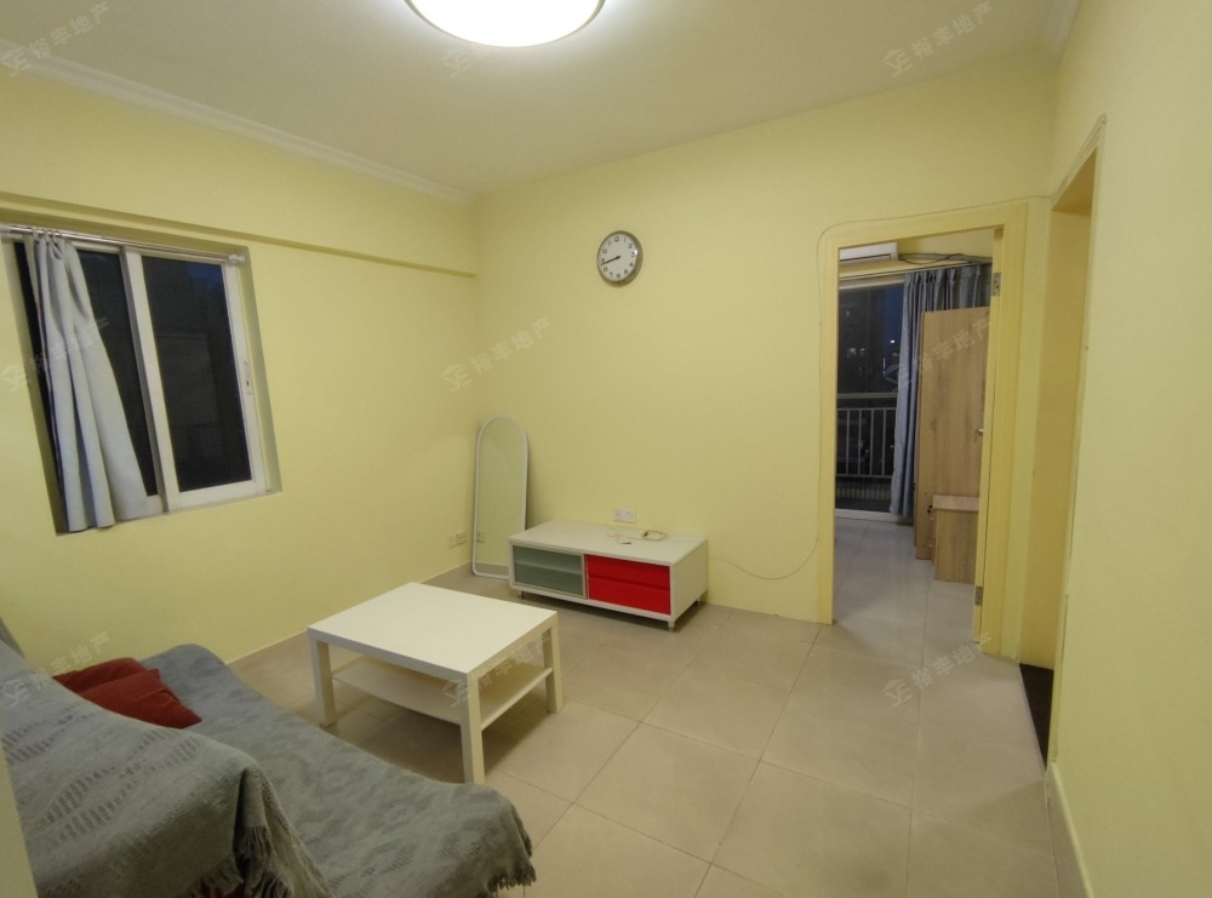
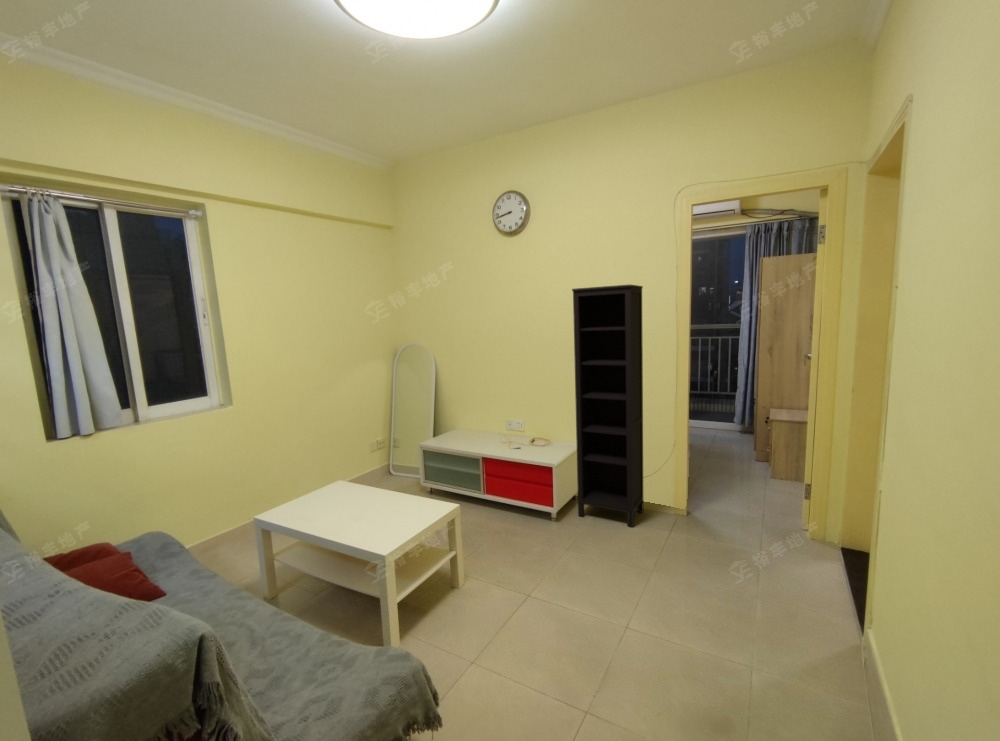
+ bookcase [571,284,644,528]
